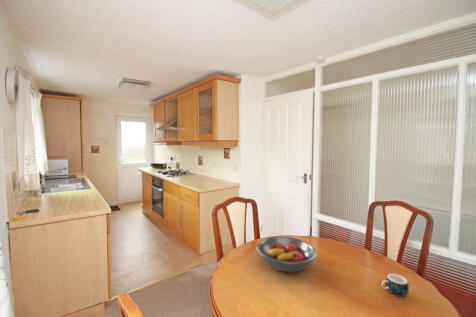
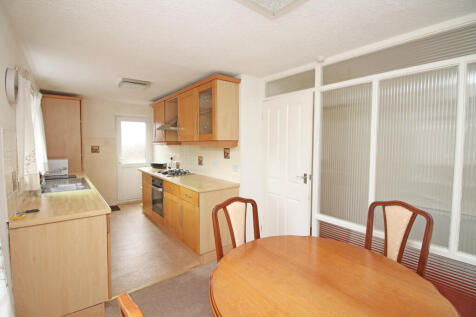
- fruit bowl [256,236,317,273]
- mug [380,273,410,298]
